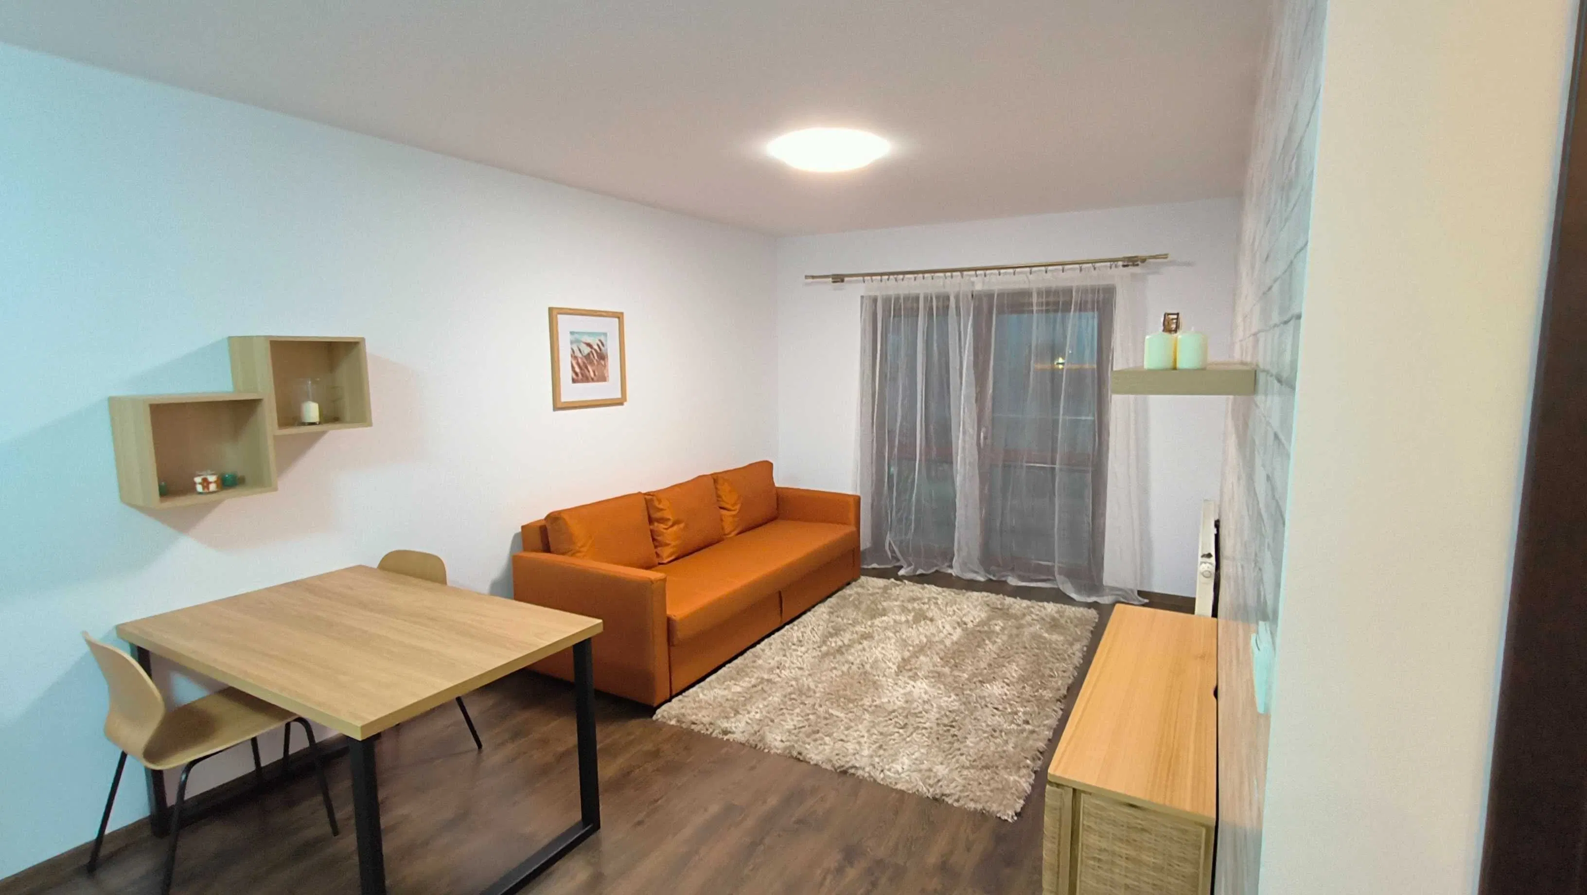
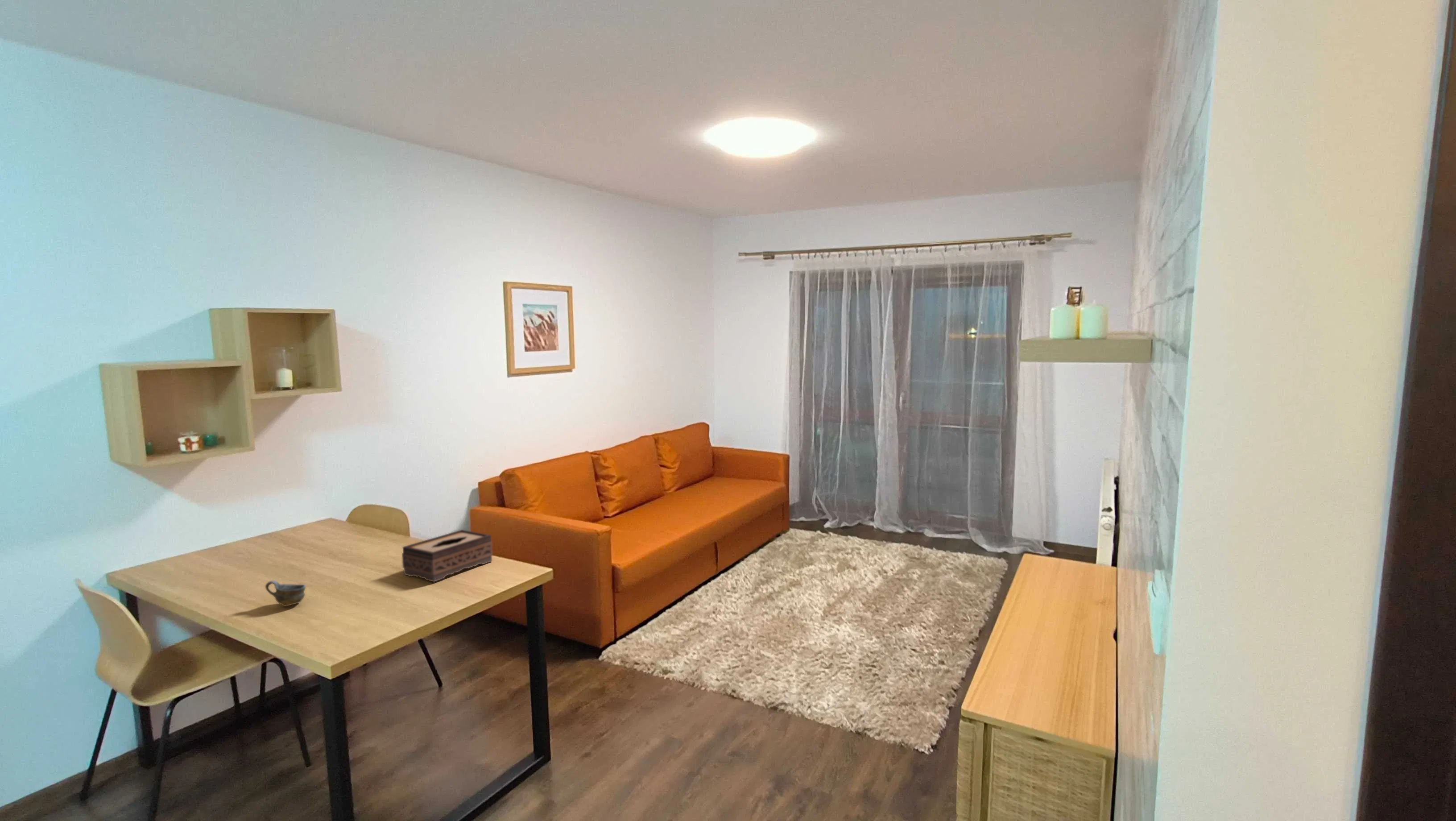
+ cup [265,580,306,607]
+ tissue box [401,529,493,582]
